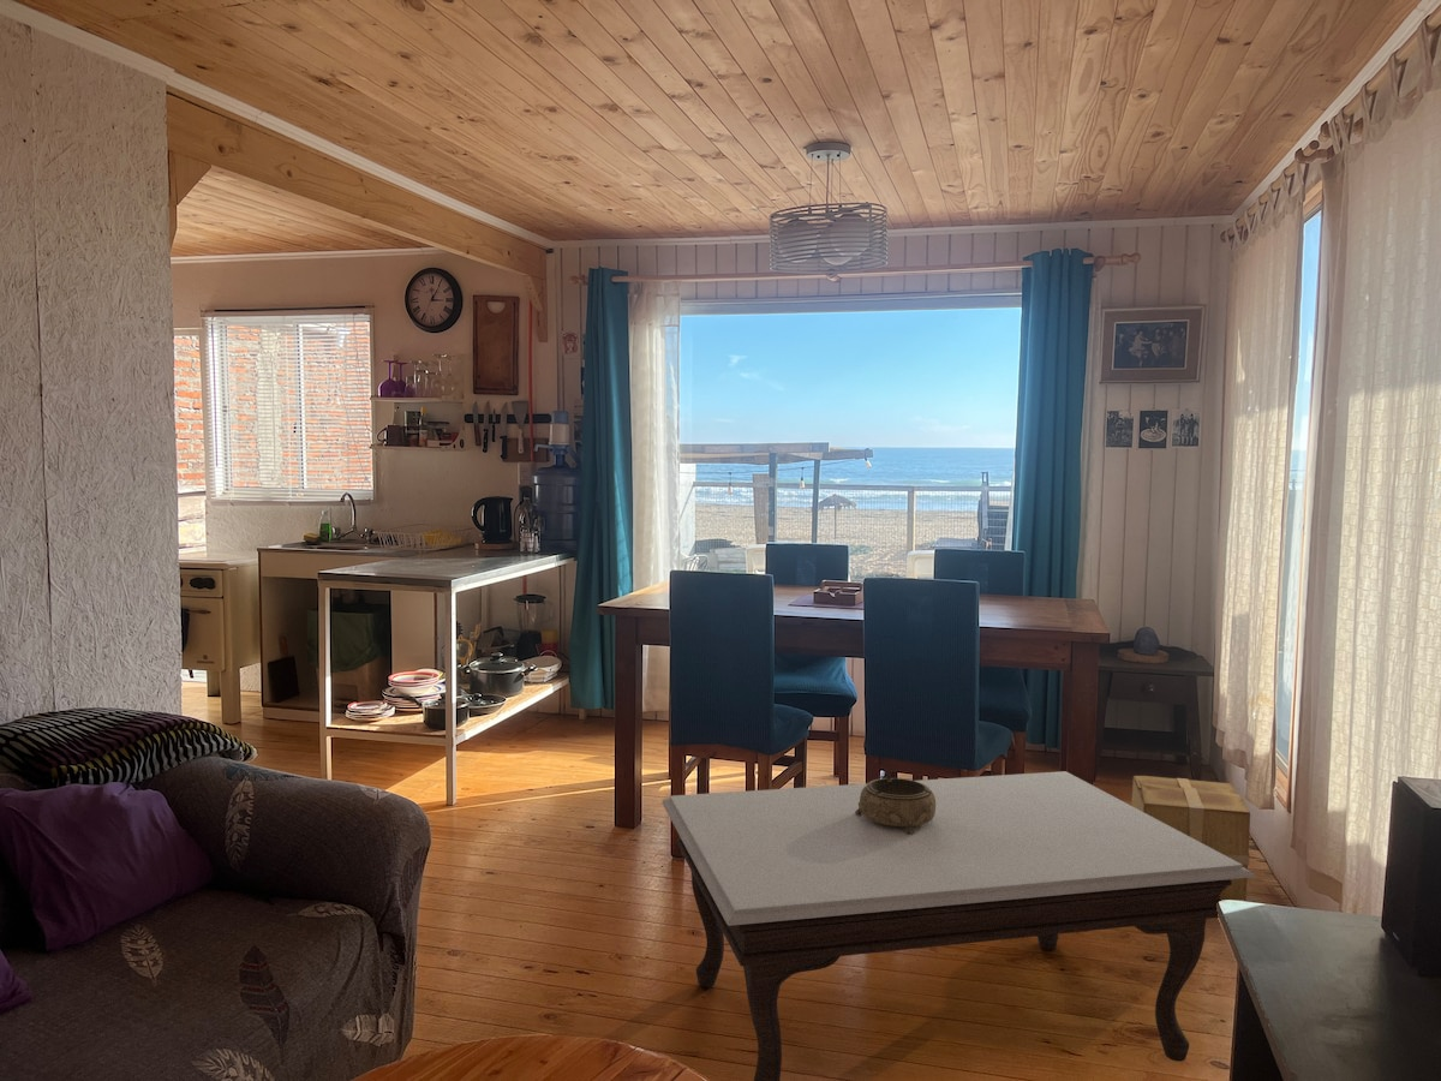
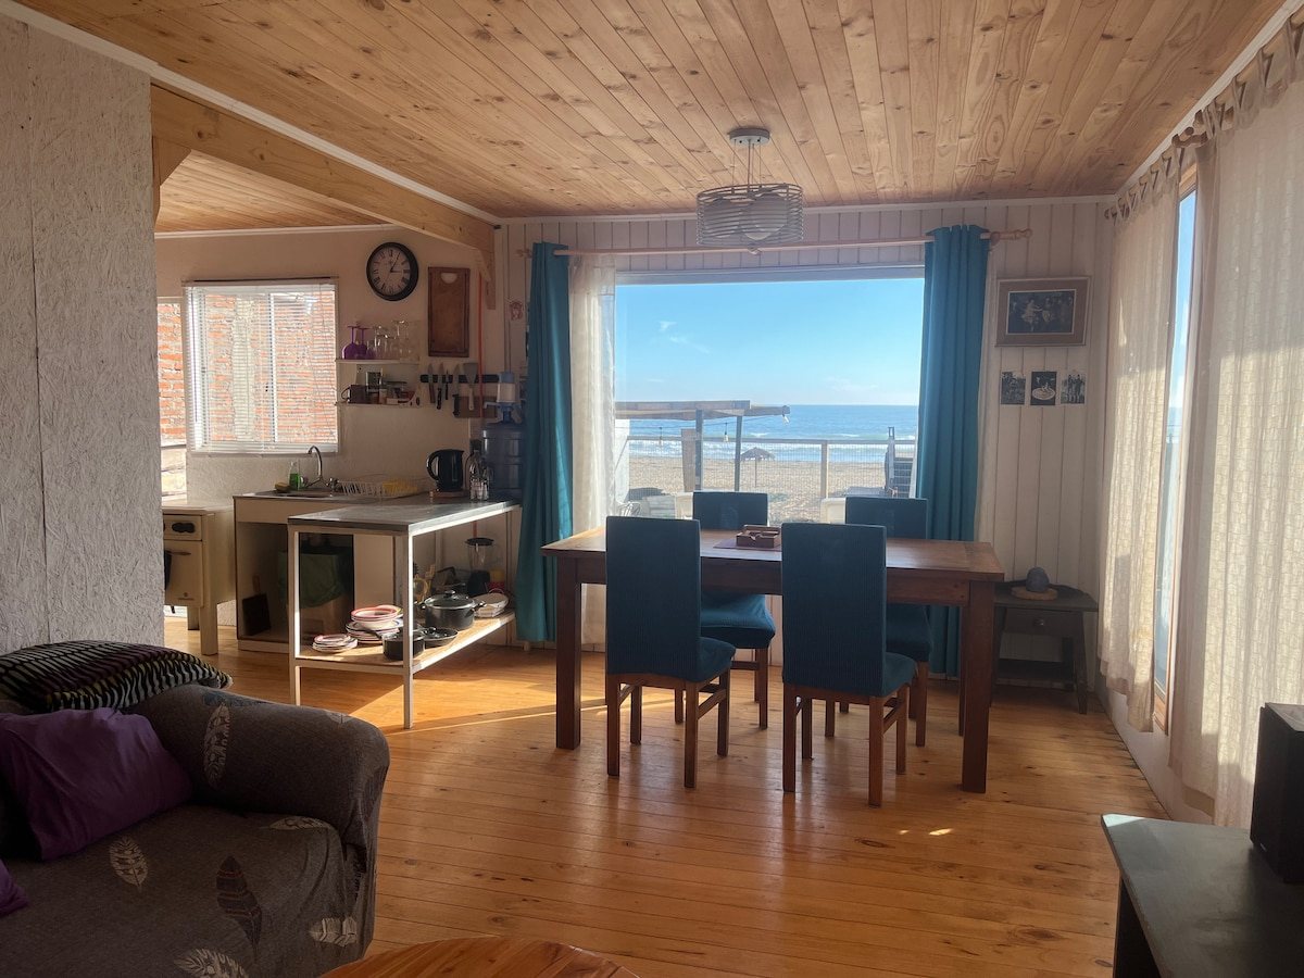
- cardboard box [1130,775,1251,901]
- decorative bowl [855,777,935,835]
- coffee table [660,770,1256,1081]
